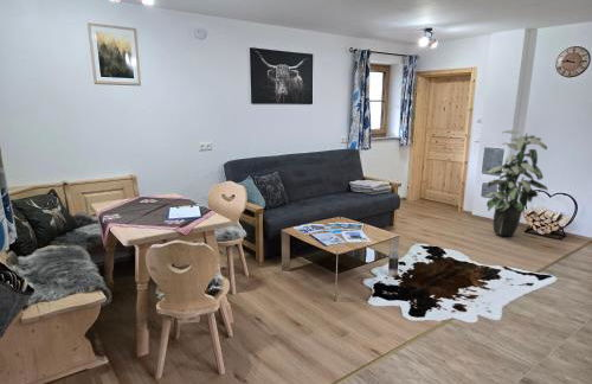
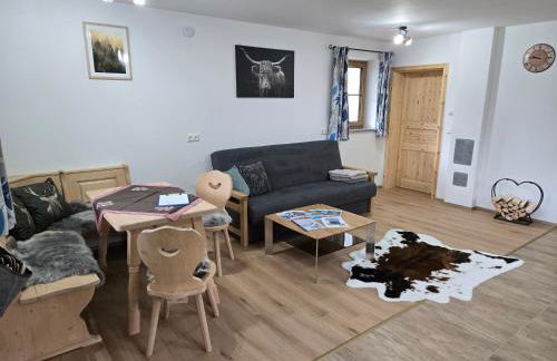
- indoor plant [483,129,549,238]
